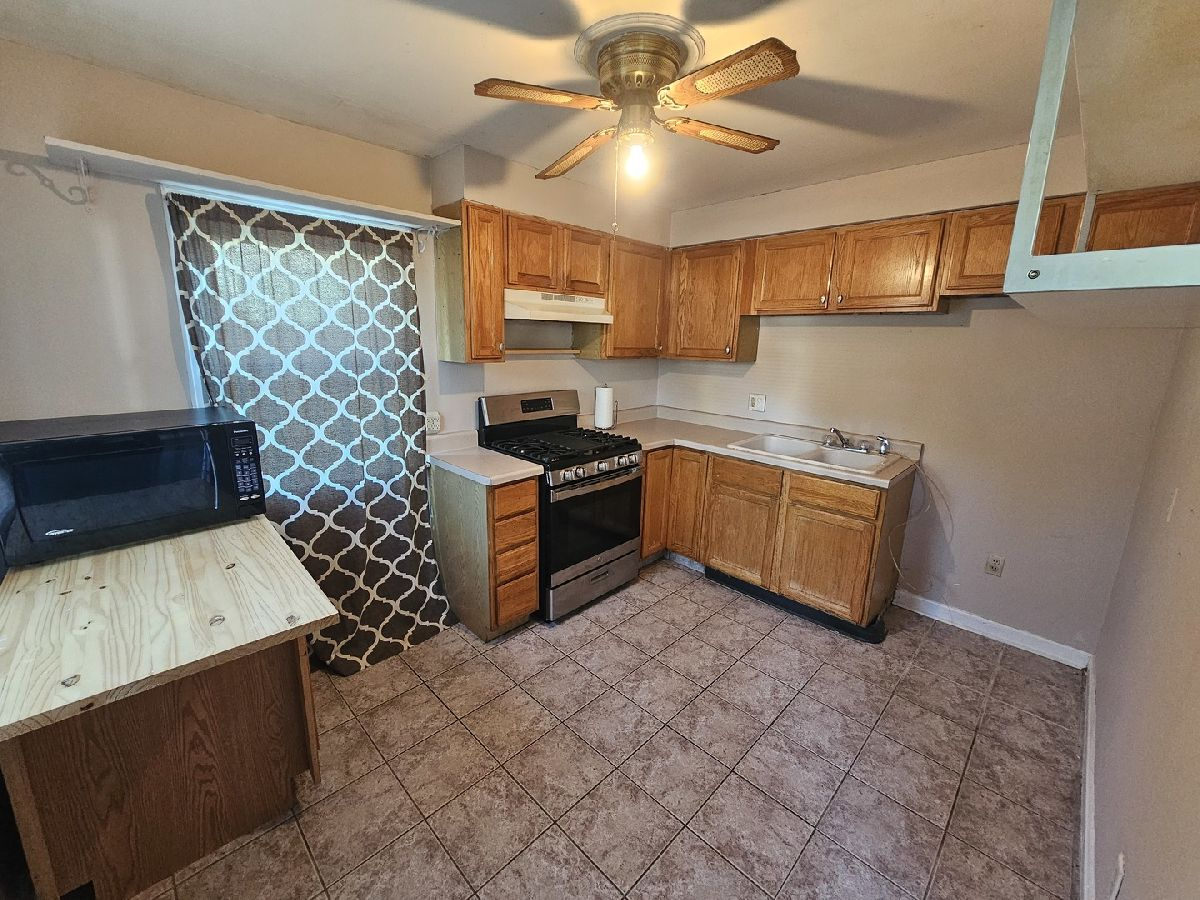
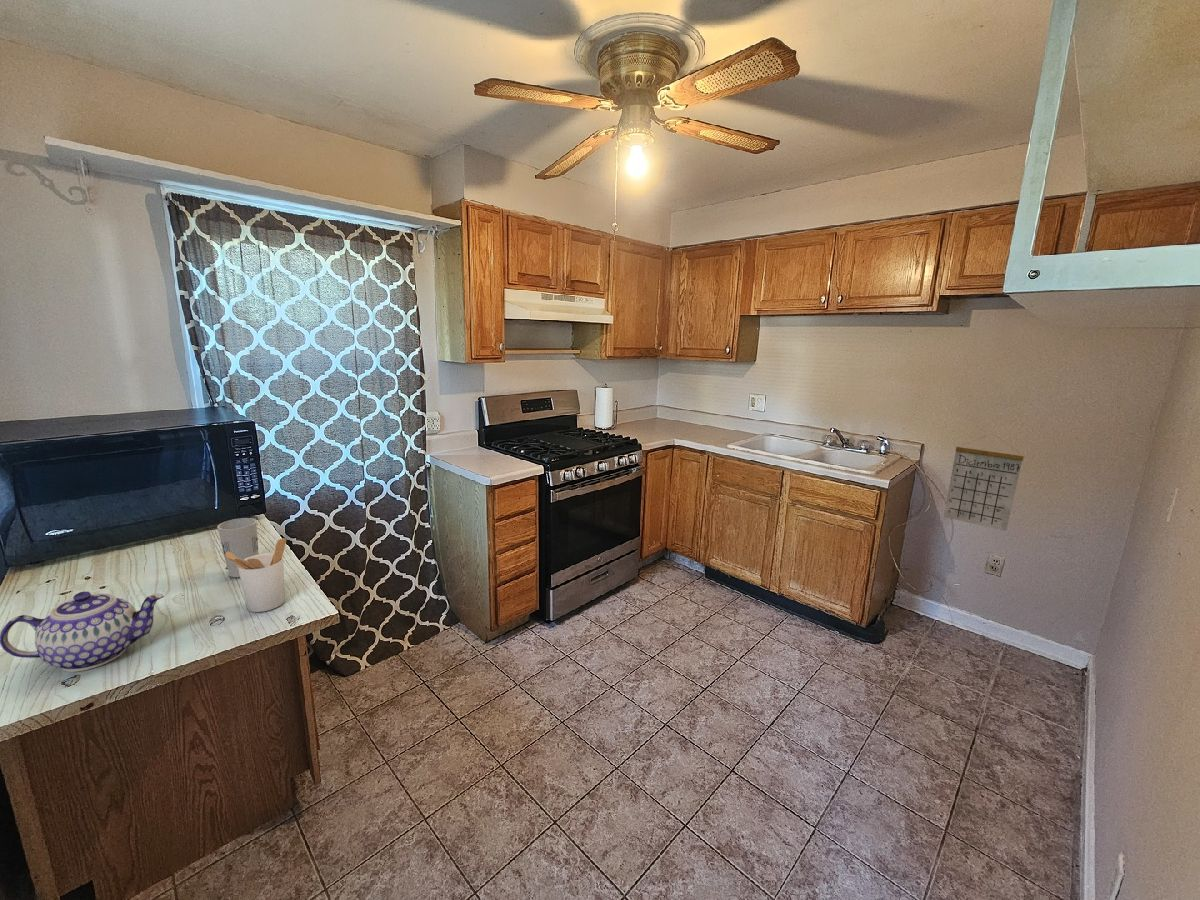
+ cup [216,517,259,578]
+ teapot [0,590,165,673]
+ utensil holder [225,537,287,613]
+ calendar [943,433,1025,532]
